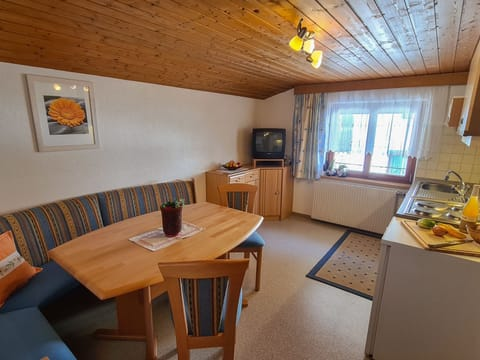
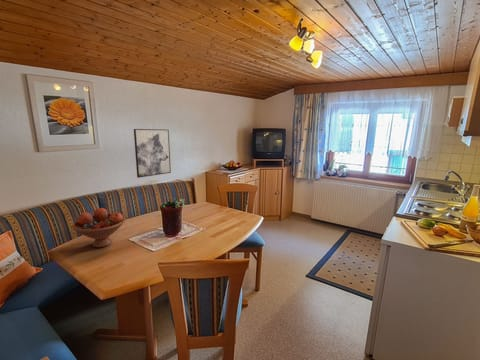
+ fruit bowl [72,207,126,248]
+ wall art [133,128,172,179]
